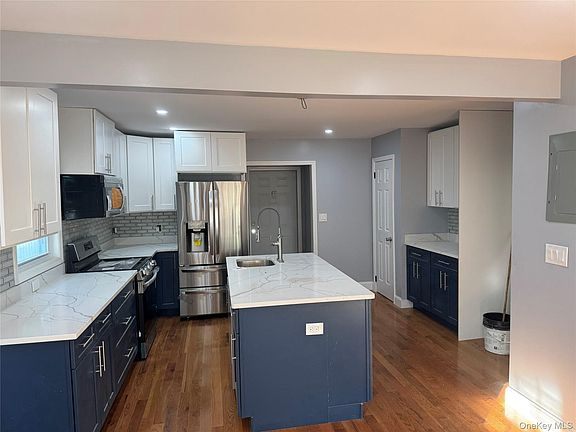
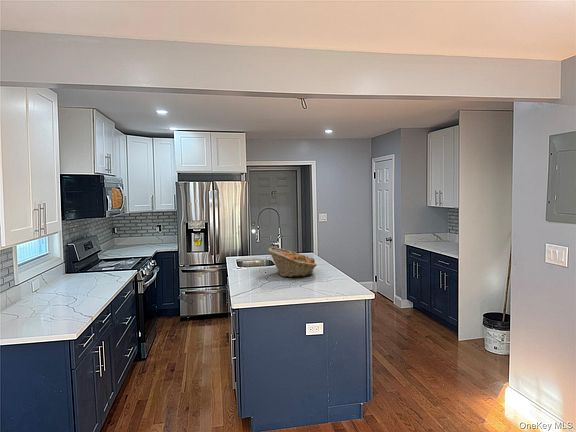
+ fruit basket [267,246,318,278]
